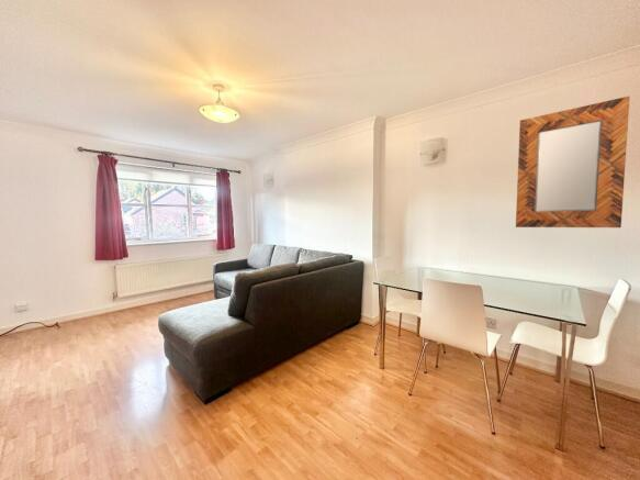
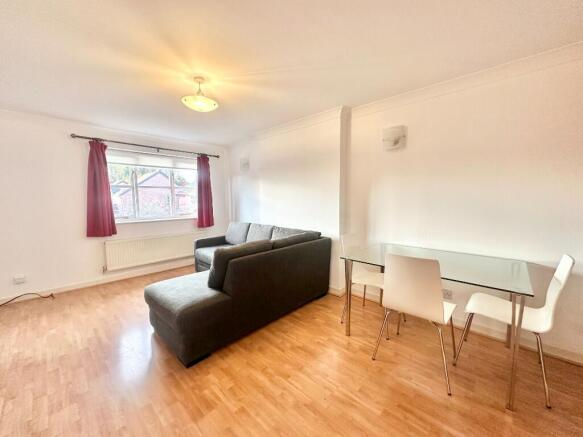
- home mirror [515,94,630,228]
